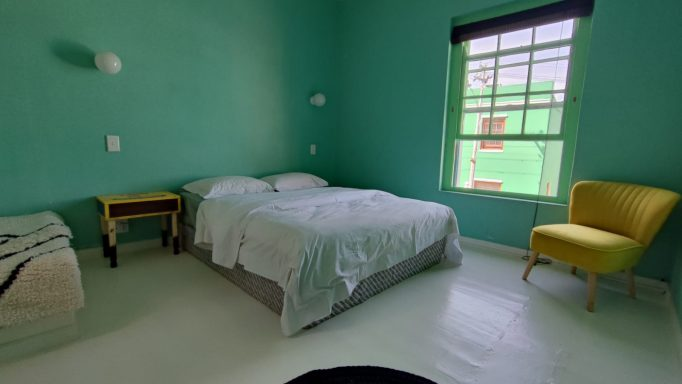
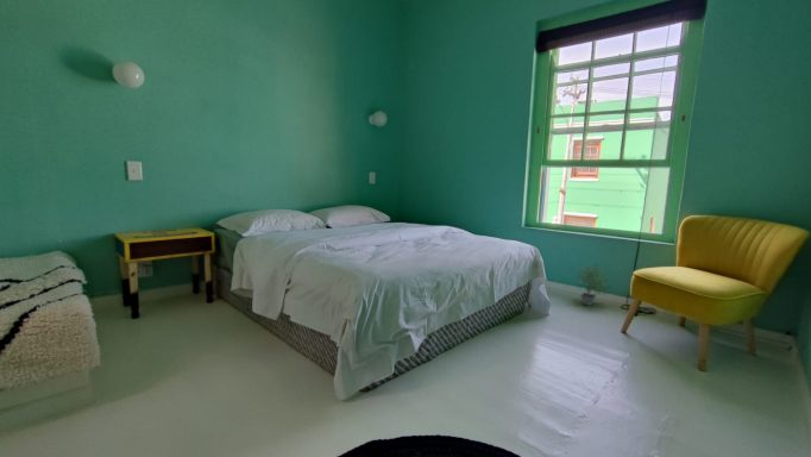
+ potted plant [577,263,612,307]
